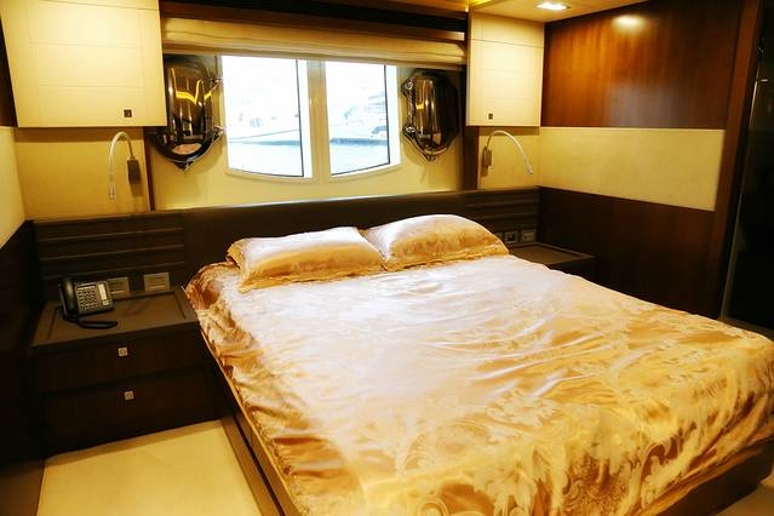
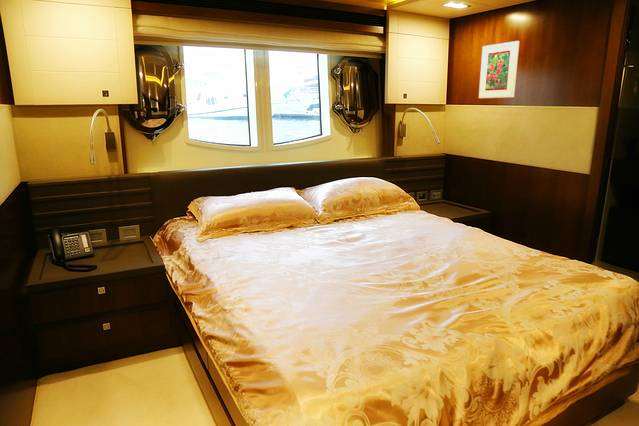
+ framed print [478,40,520,99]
